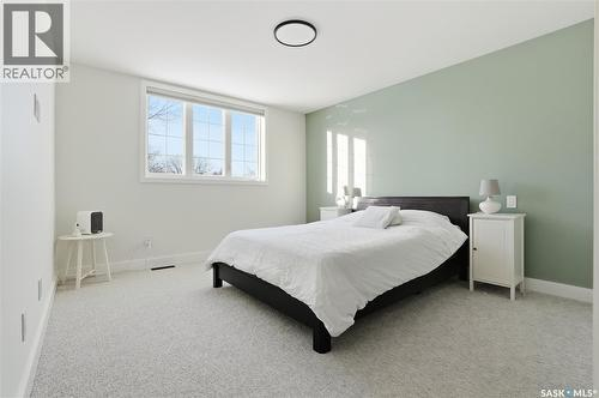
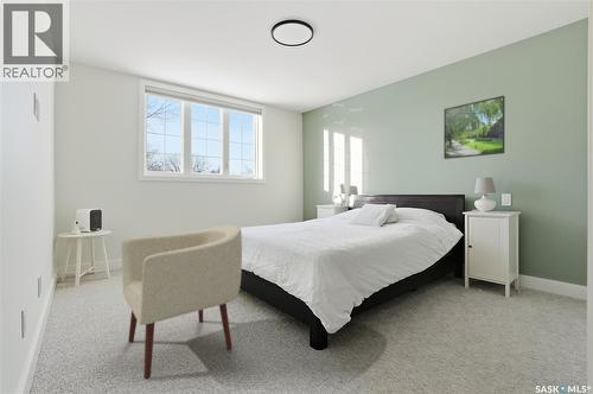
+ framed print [442,95,506,160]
+ armchair [120,224,243,381]
